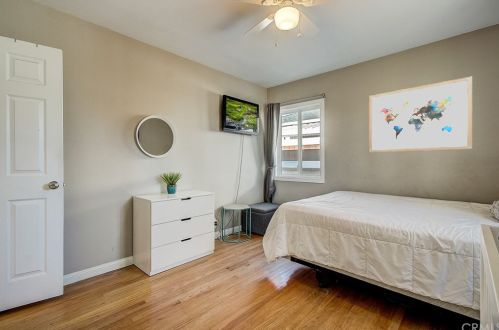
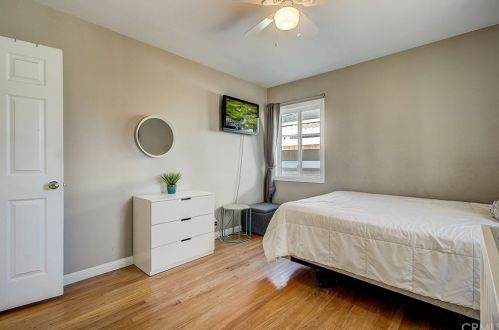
- wall art [368,76,473,153]
